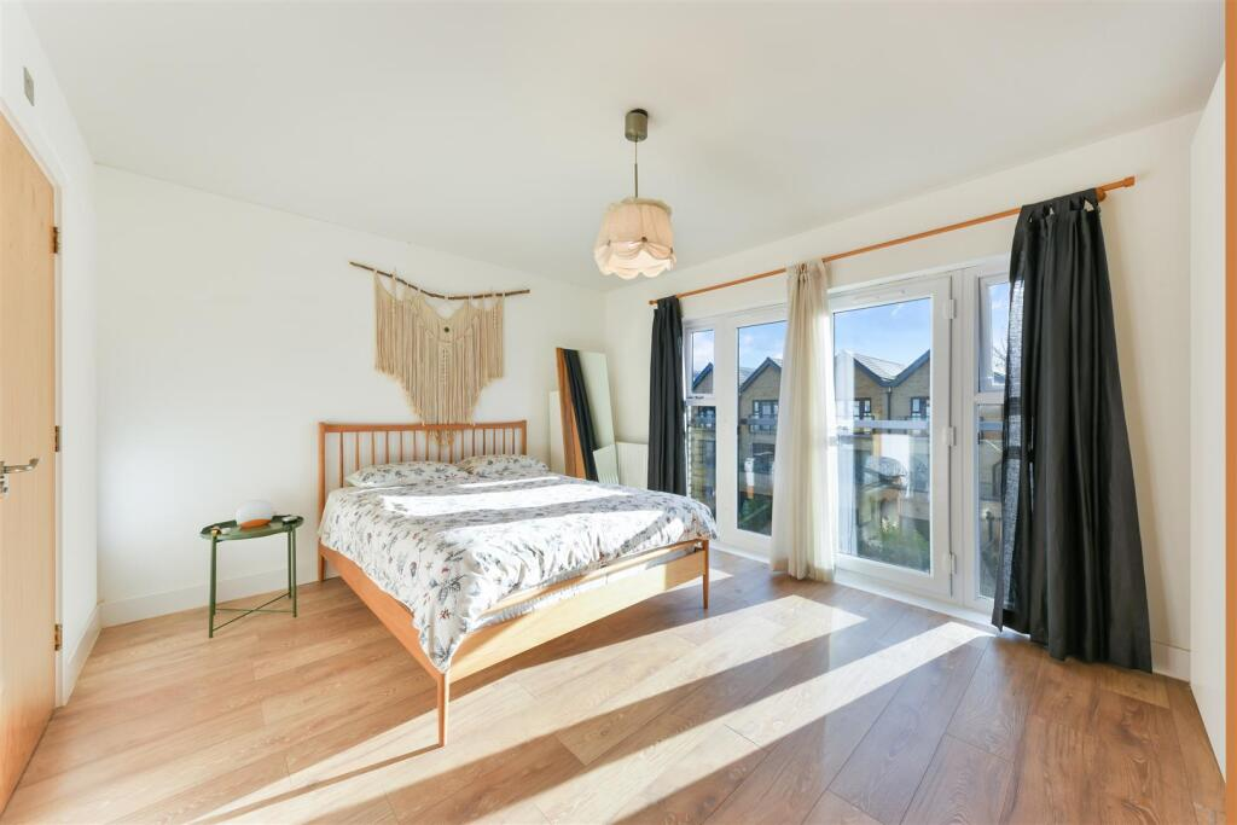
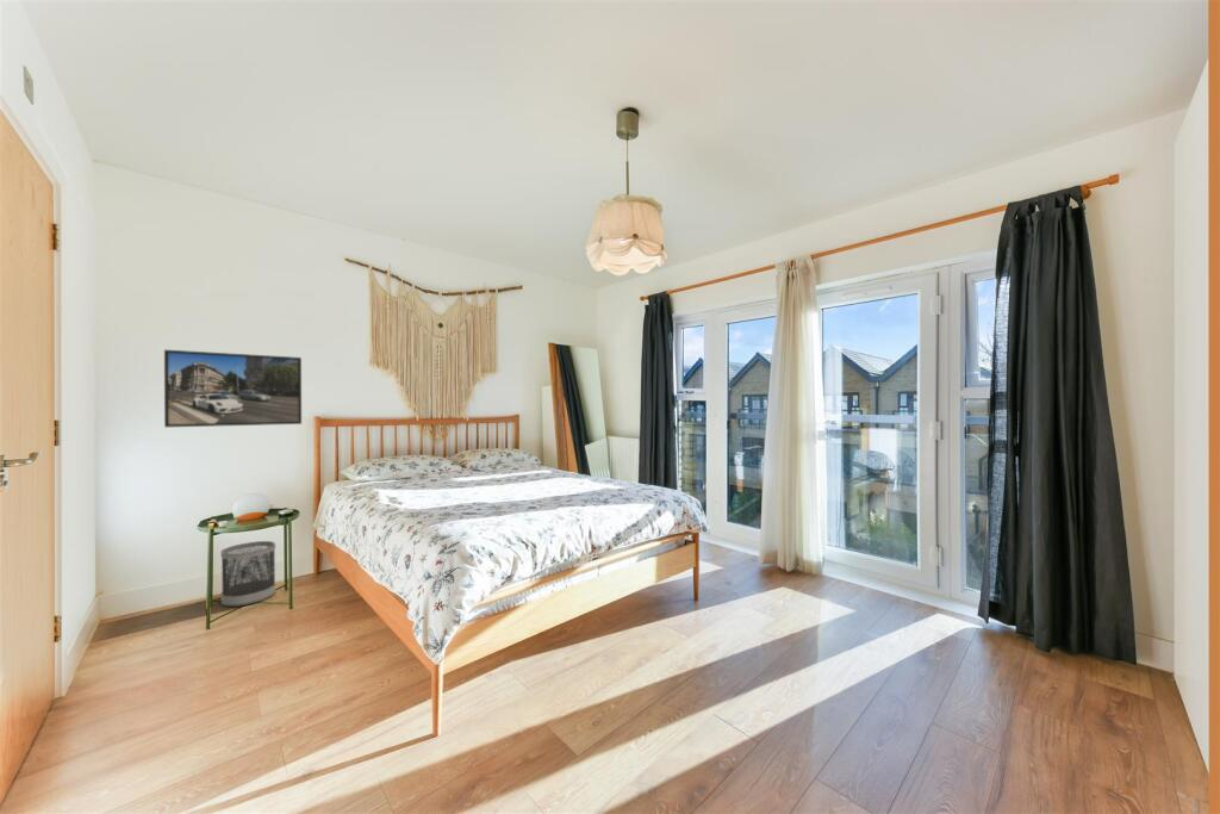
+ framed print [163,348,303,429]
+ wastebasket [219,540,276,608]
